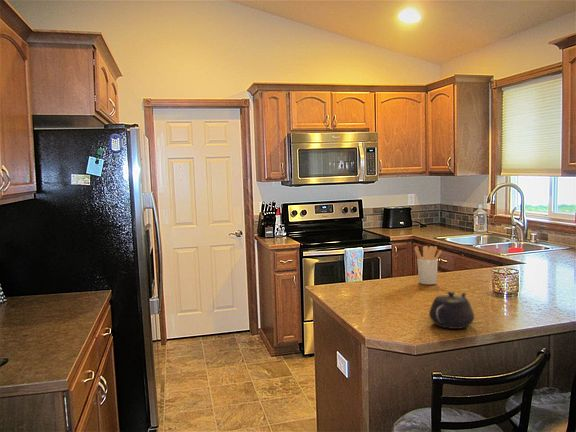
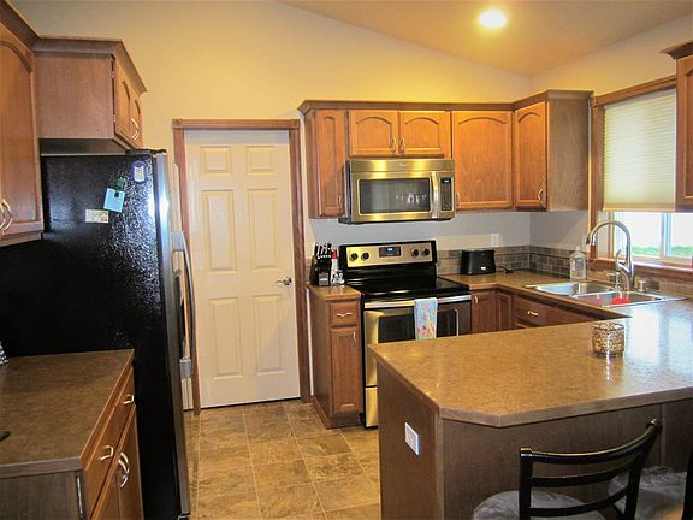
- teapot [428,291,475,330]
- utensil holder [414,245,443,285]
